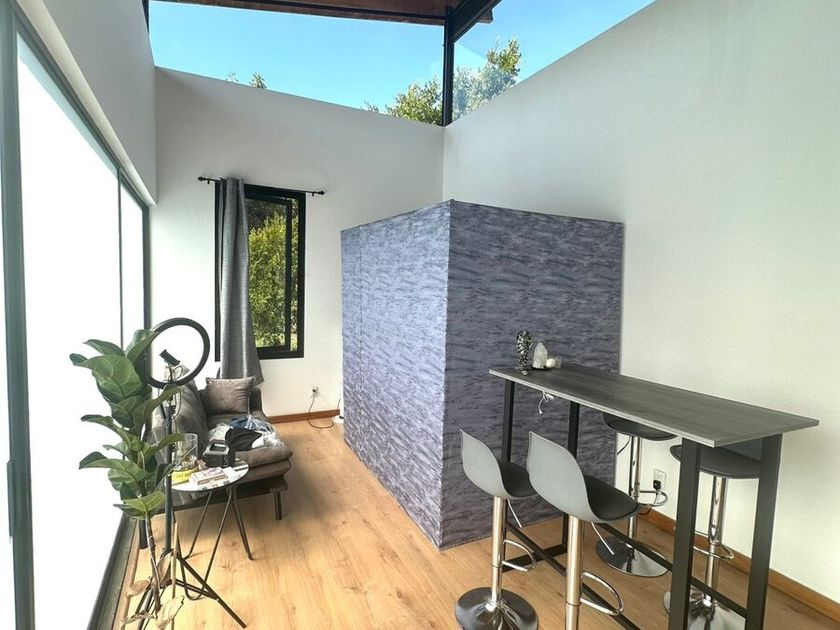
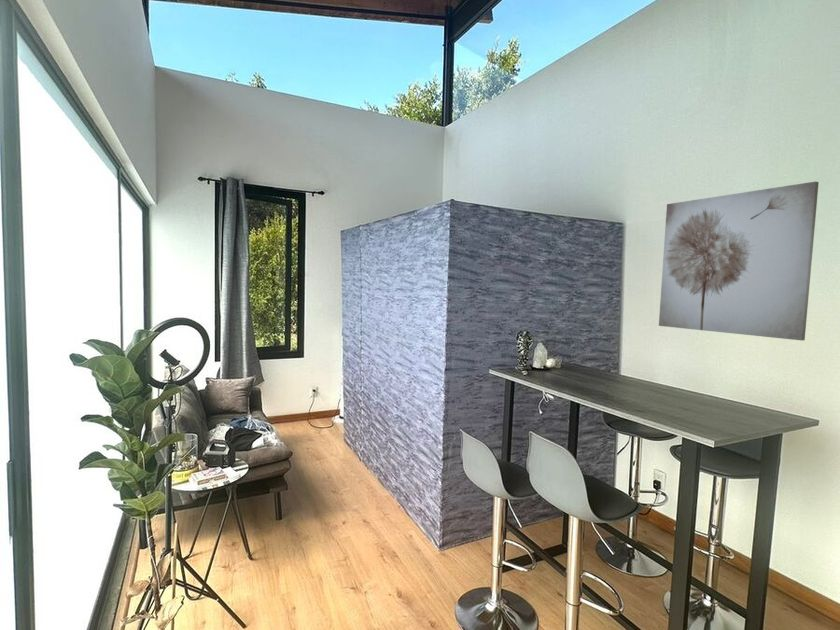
+ wall art [658,180,820,342]
